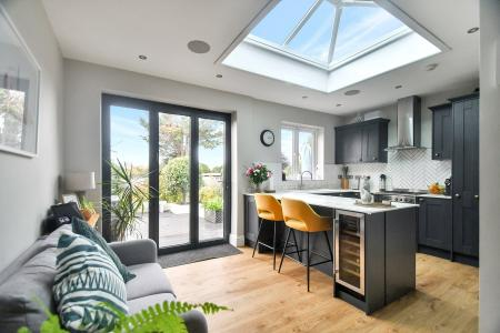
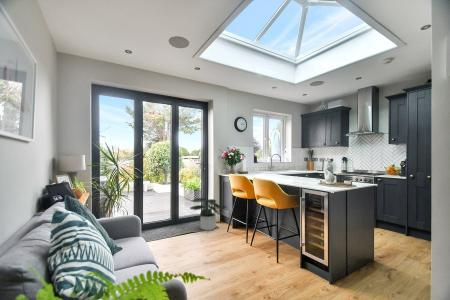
+ potted plant [189,197,228,232]
